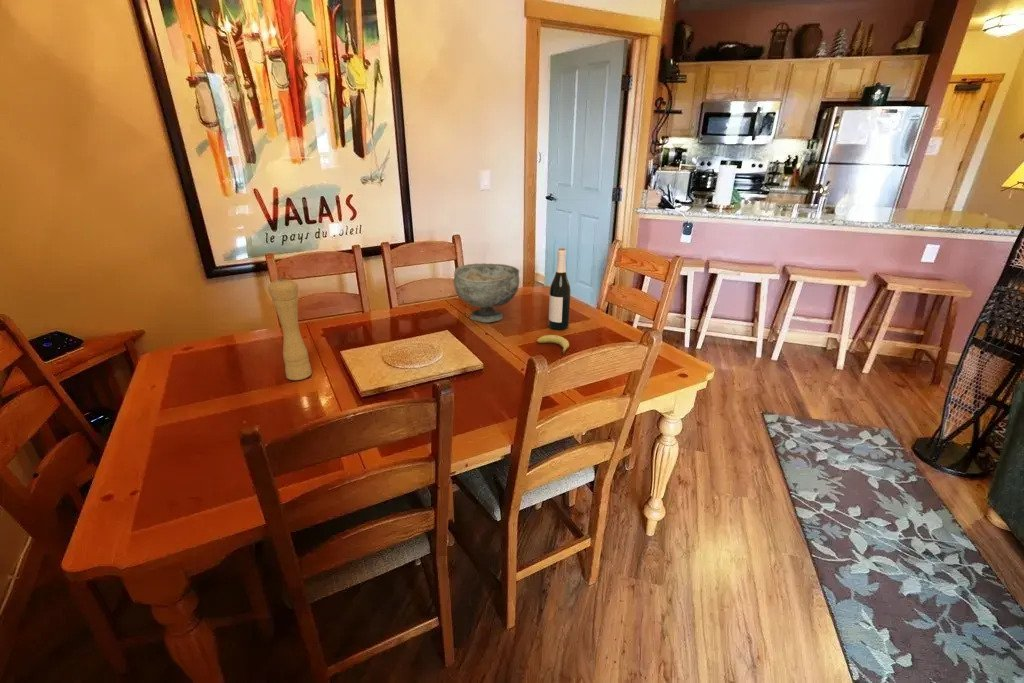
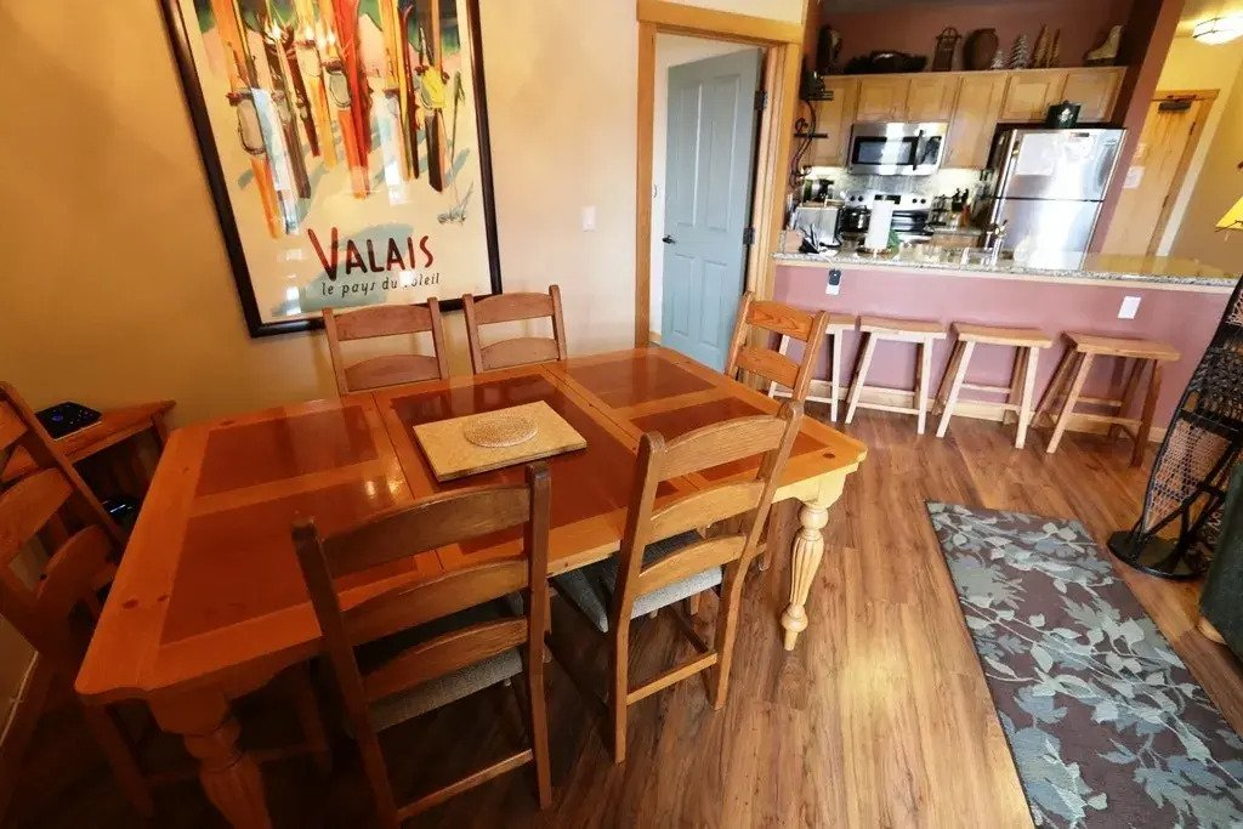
- fruit [536,334,570,355]
- decorative bowl [453,262,521,323]
- wine bottle [548,247,572,331]
- pepper mill [267,278,313,381]
